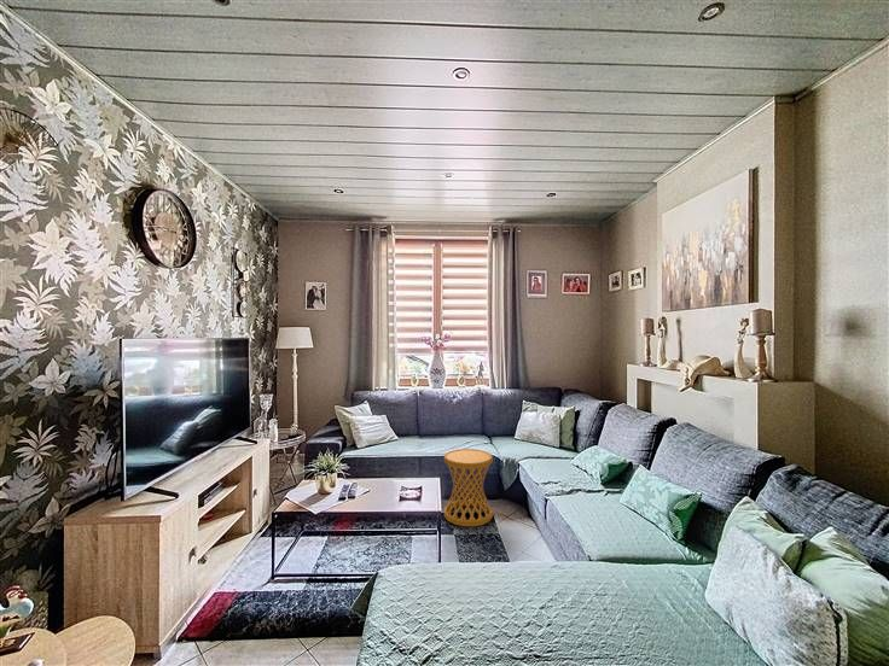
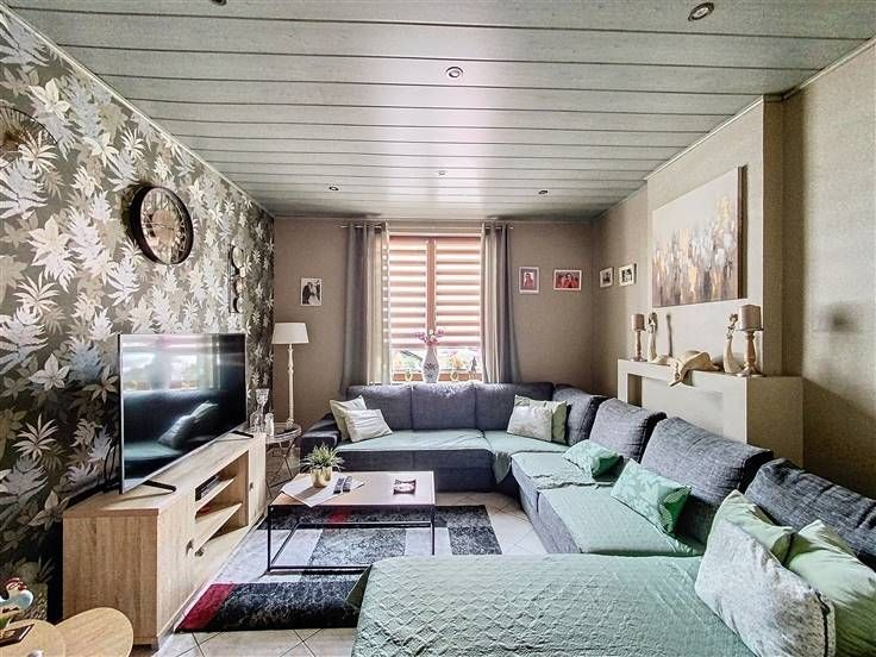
- side table [443,448,494,527]
